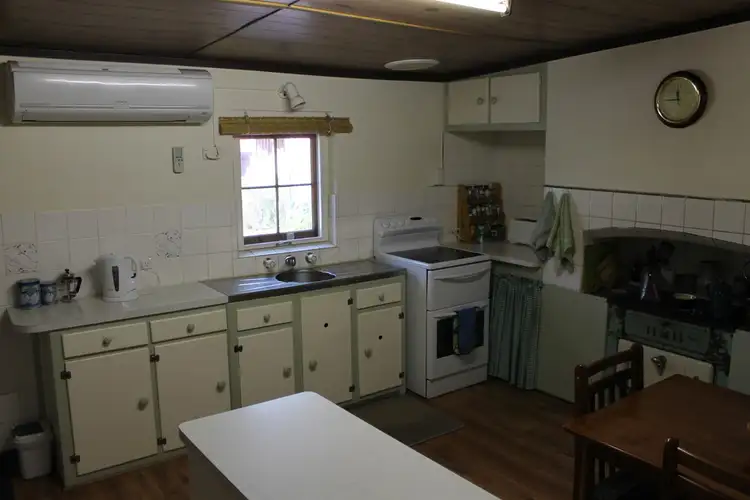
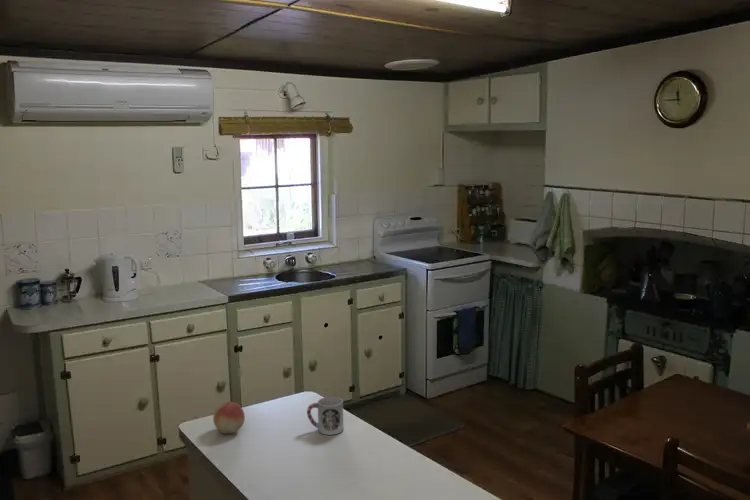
+ cup [306,396,344,436]
+ fruit [212,401,246,435]
